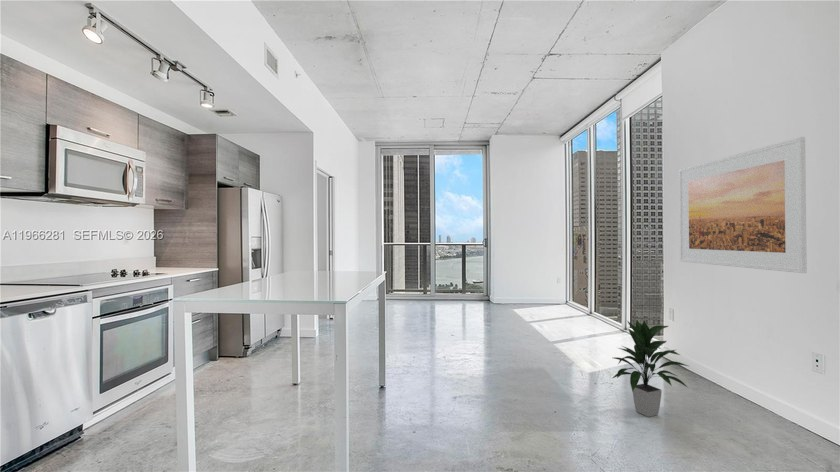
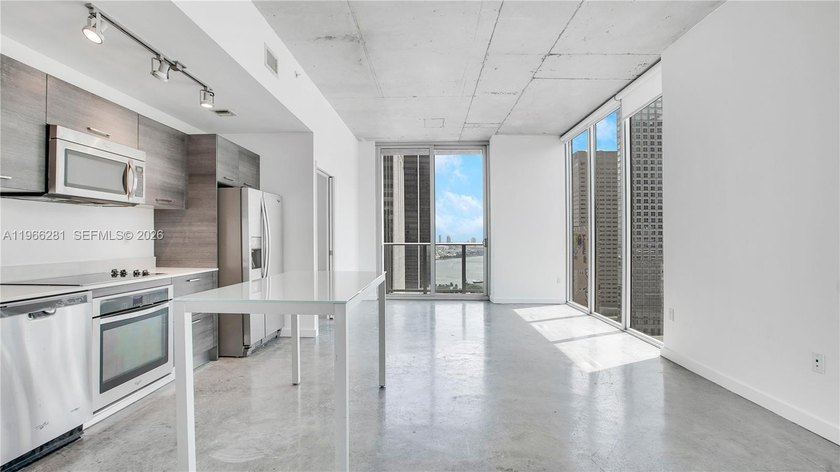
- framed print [678,136,808,274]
- indoor plant [611,320,689,418]
